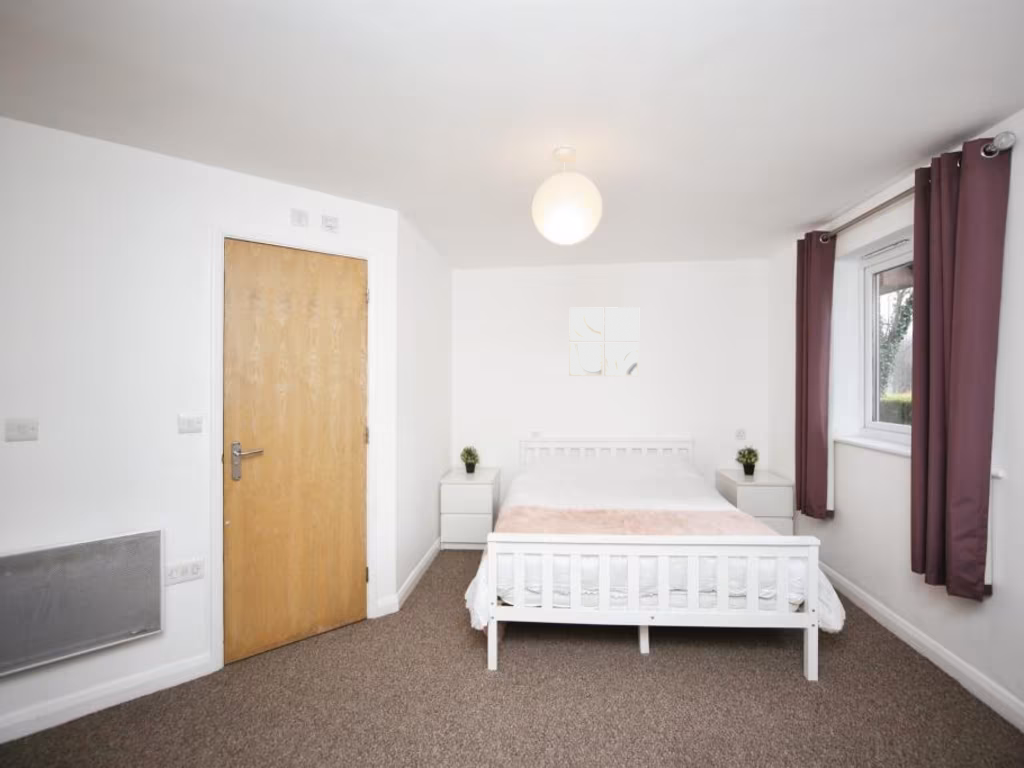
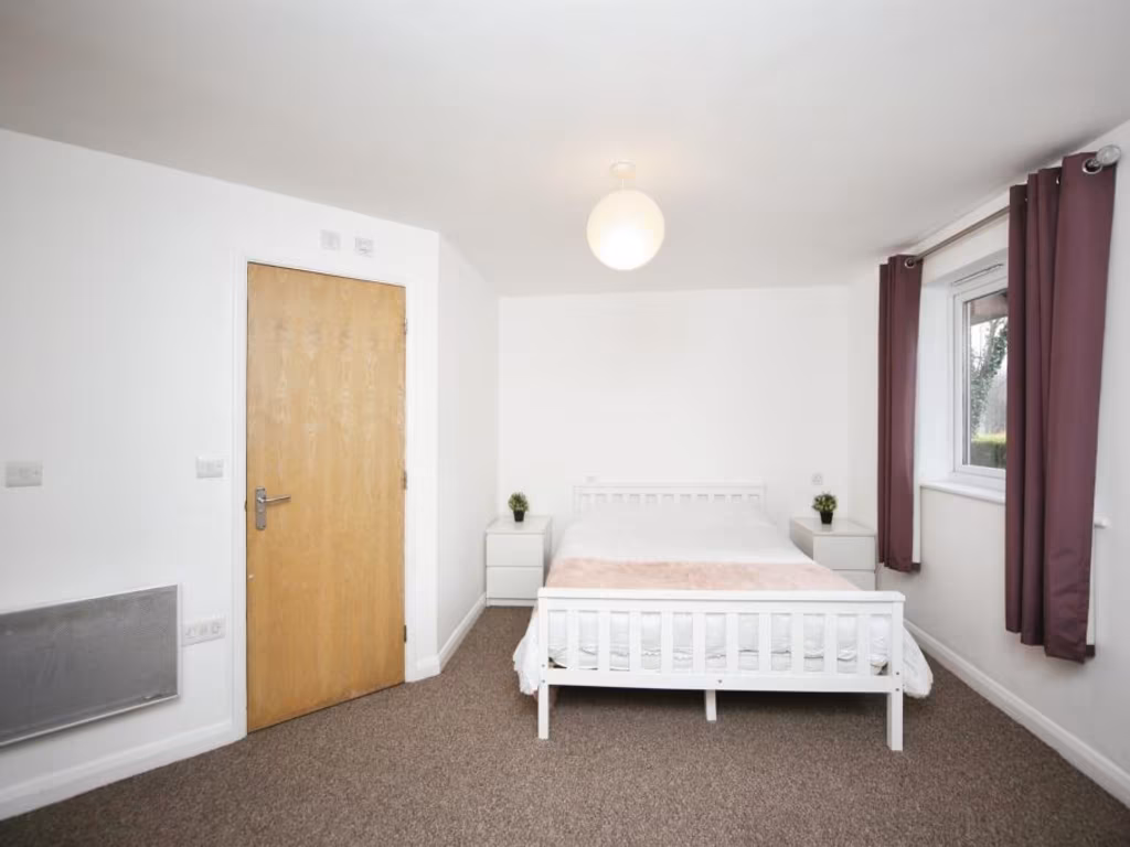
- wall art [568,306,640,377]
